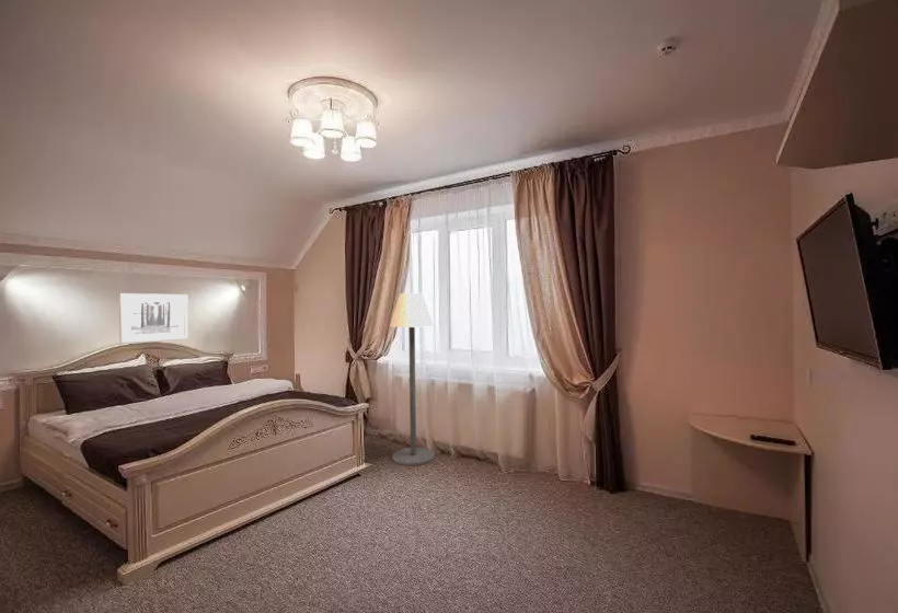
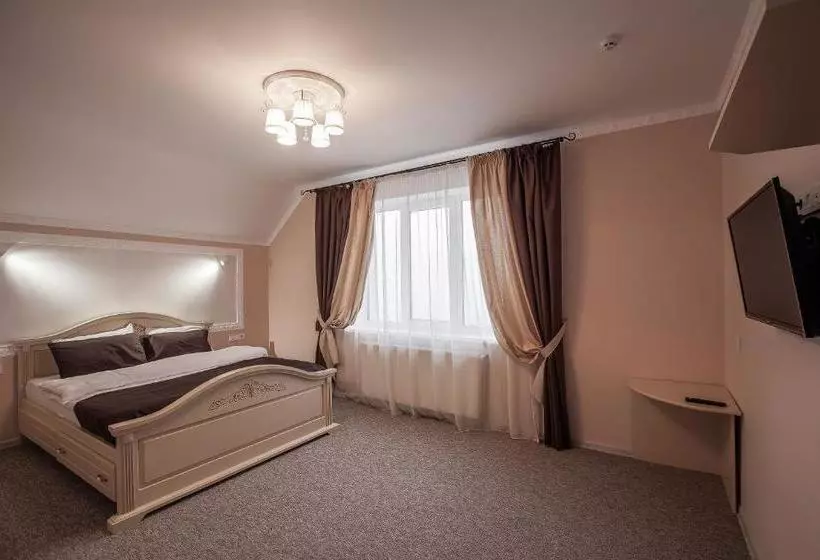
- wall art [118,292,189,345]
- floor lamp [389,292,436,466]
